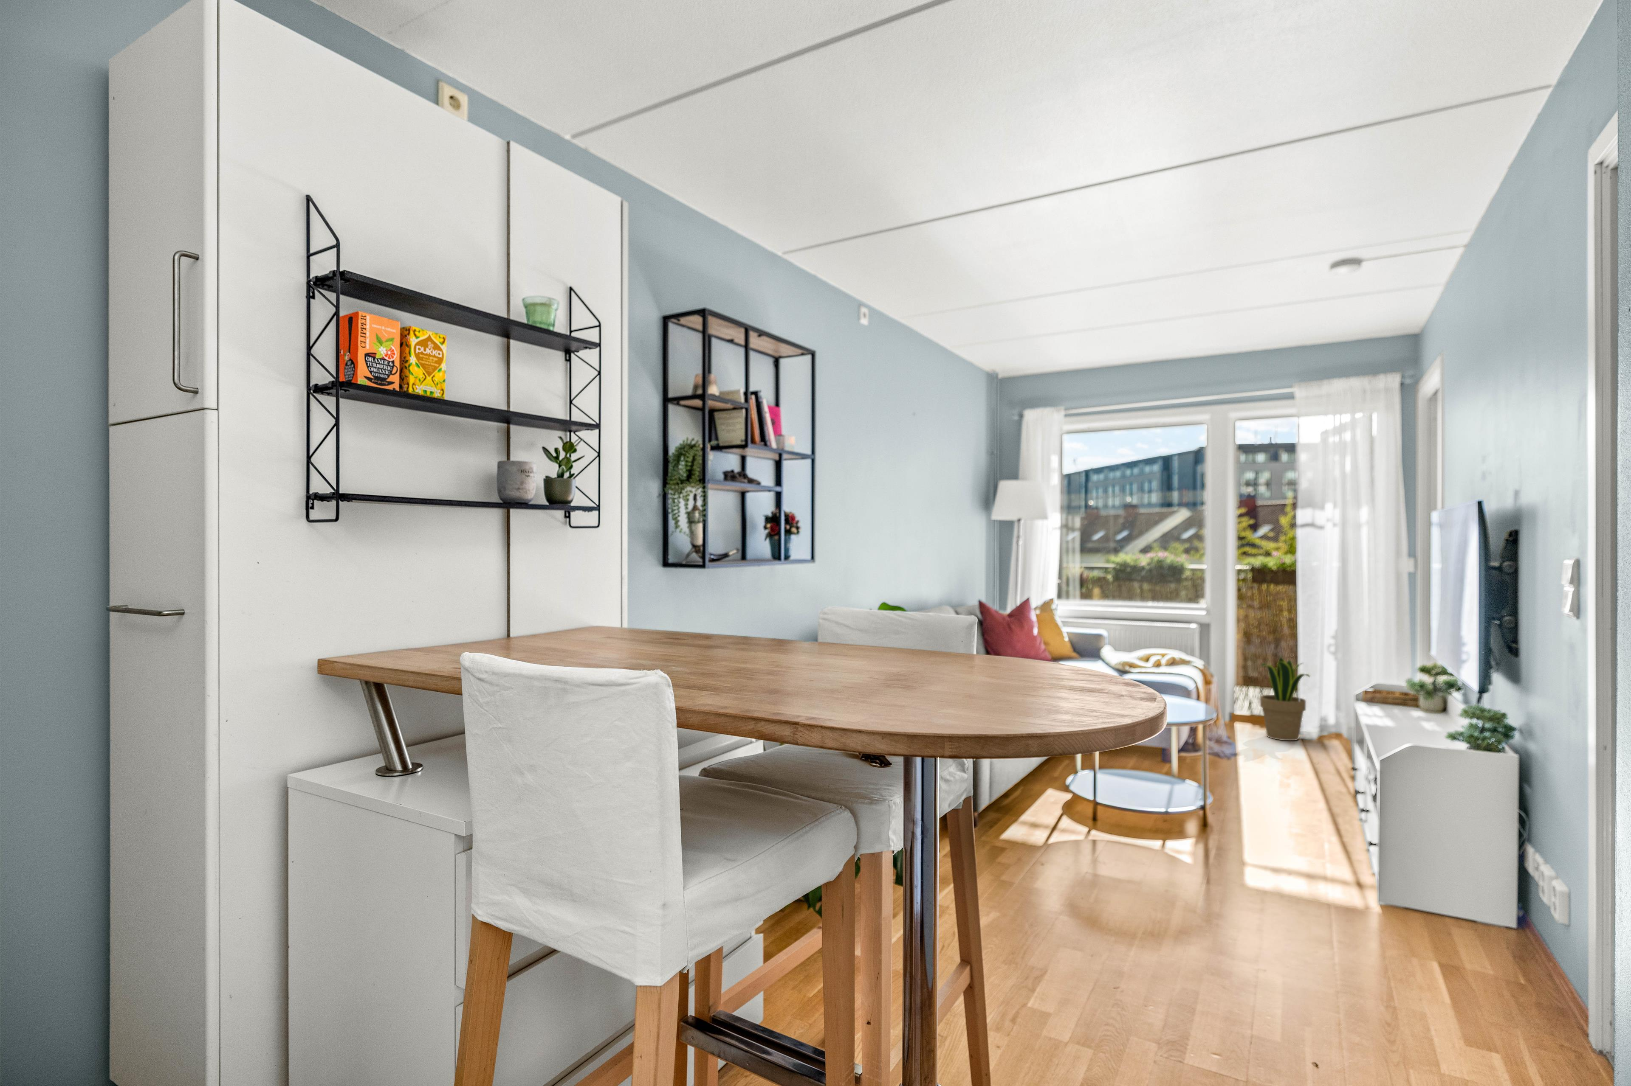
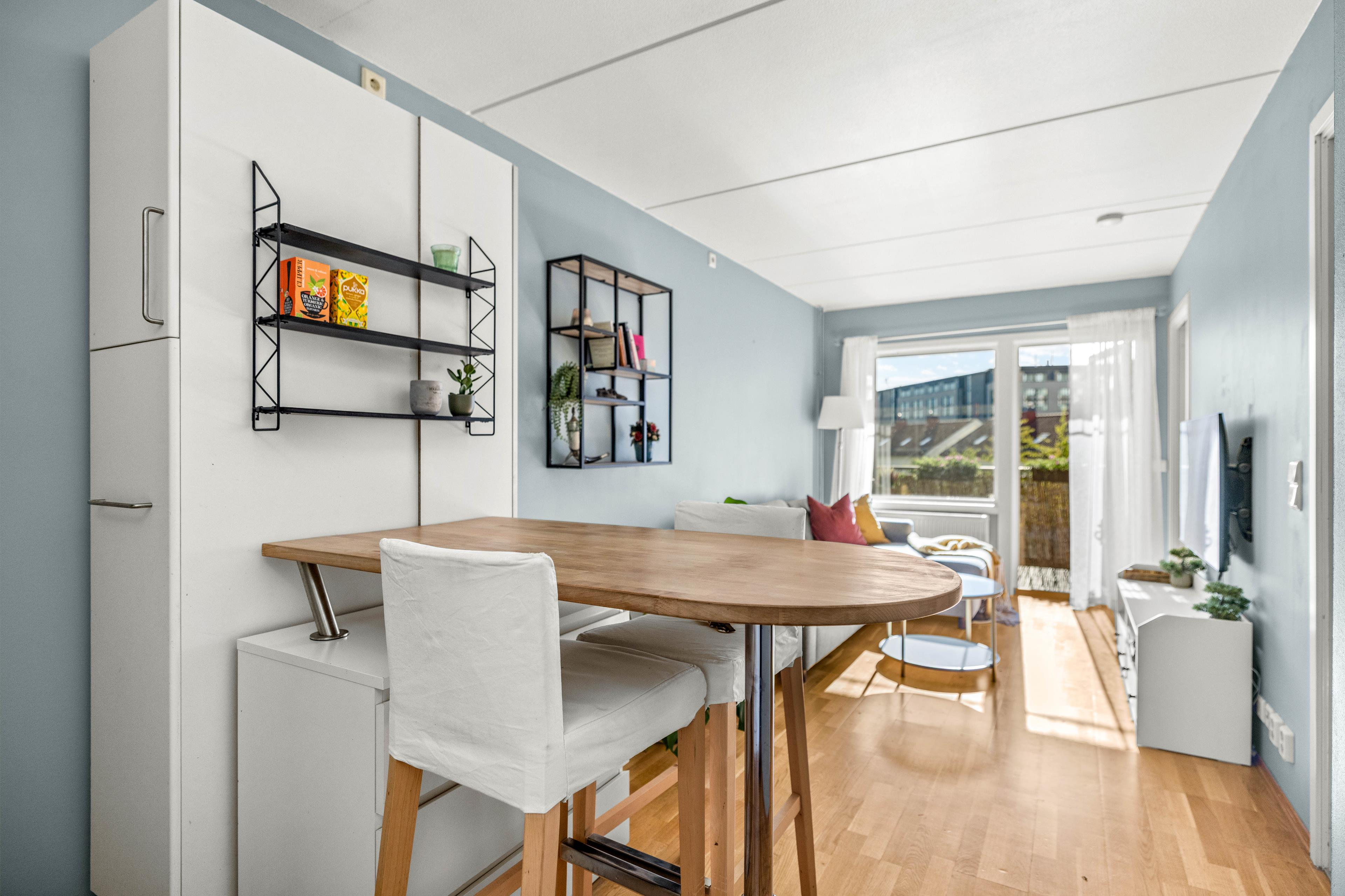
- potted plant [1260,657,1311,741]
